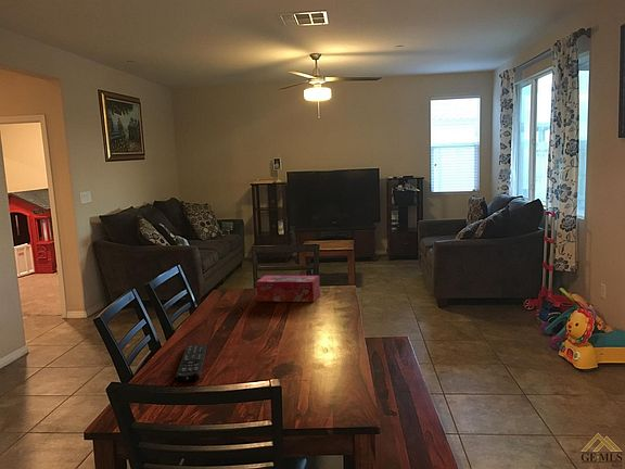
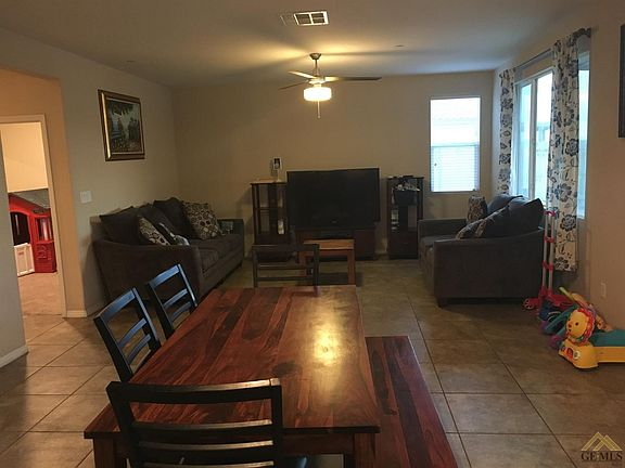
- remote control [175,343,208,382]
- tissue box [255,275,321,303]
